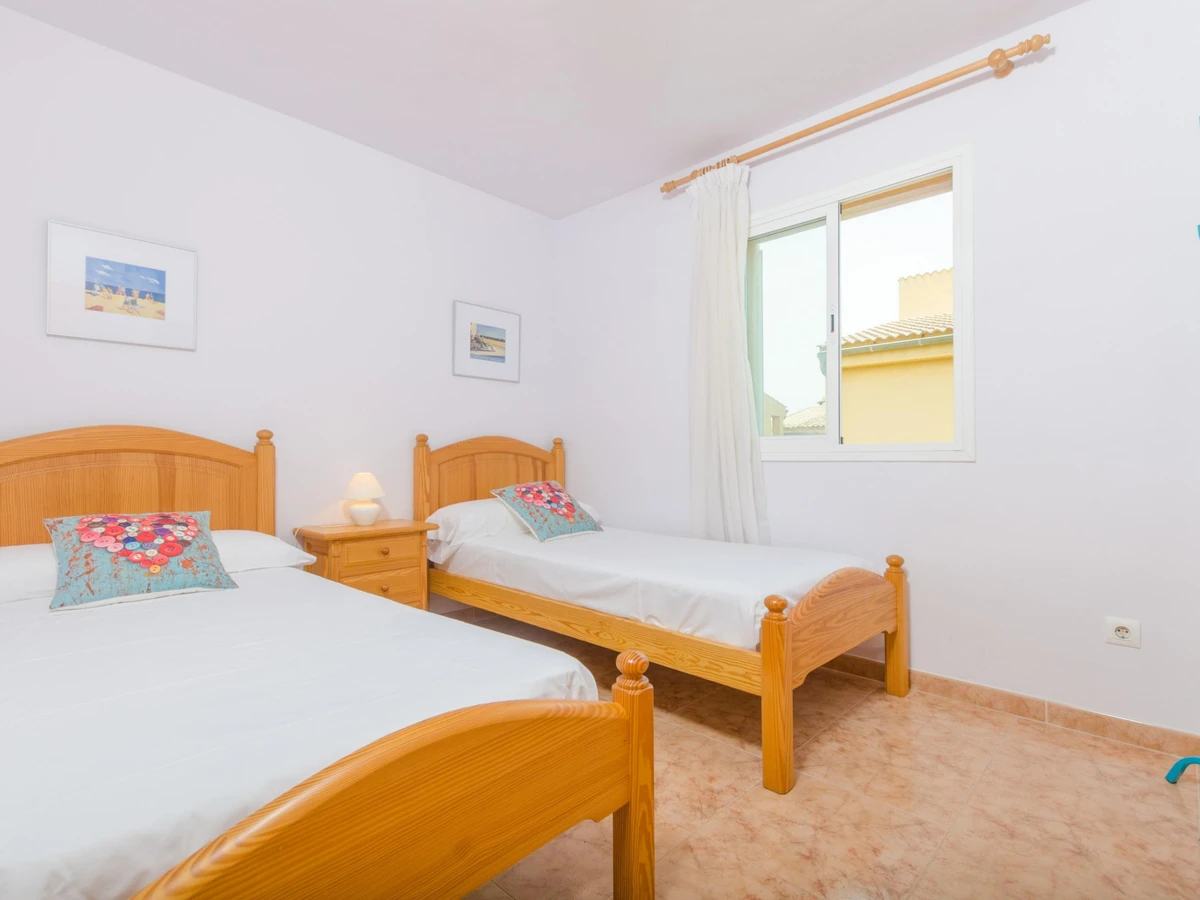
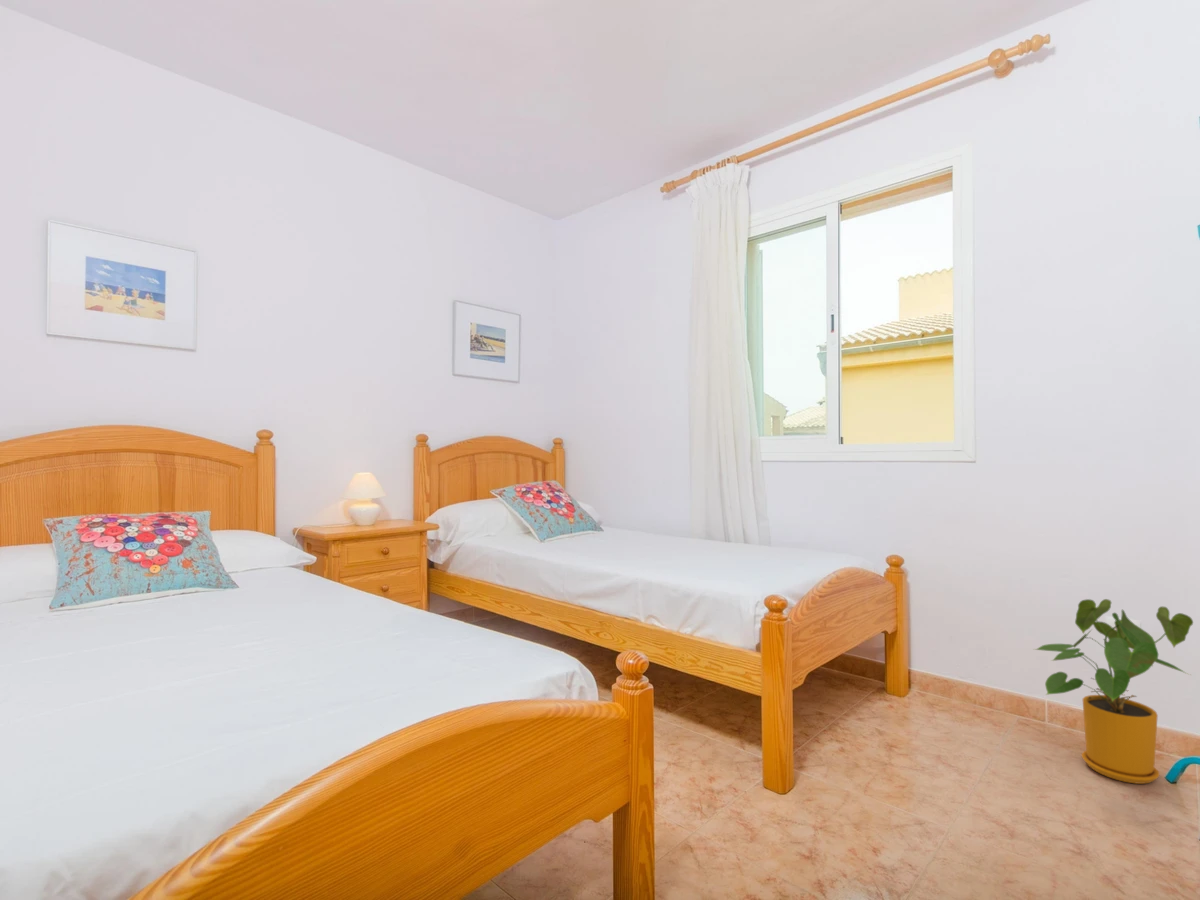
+ house plant [1033,598,1194,785]
